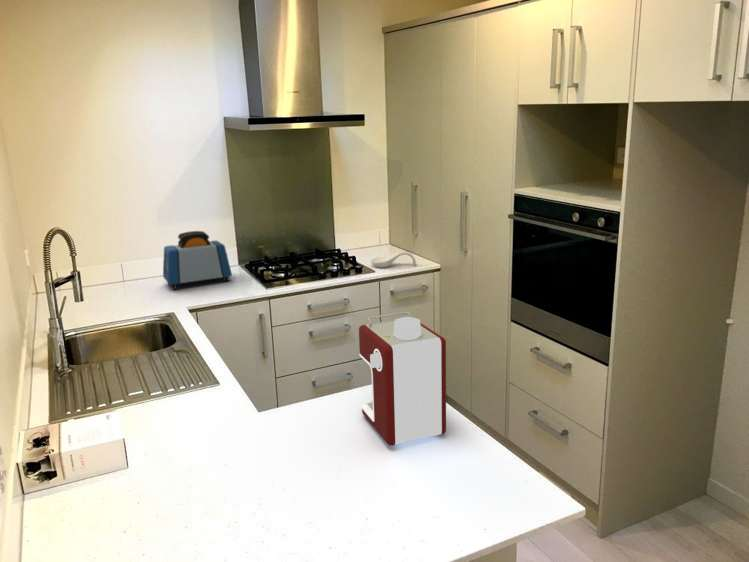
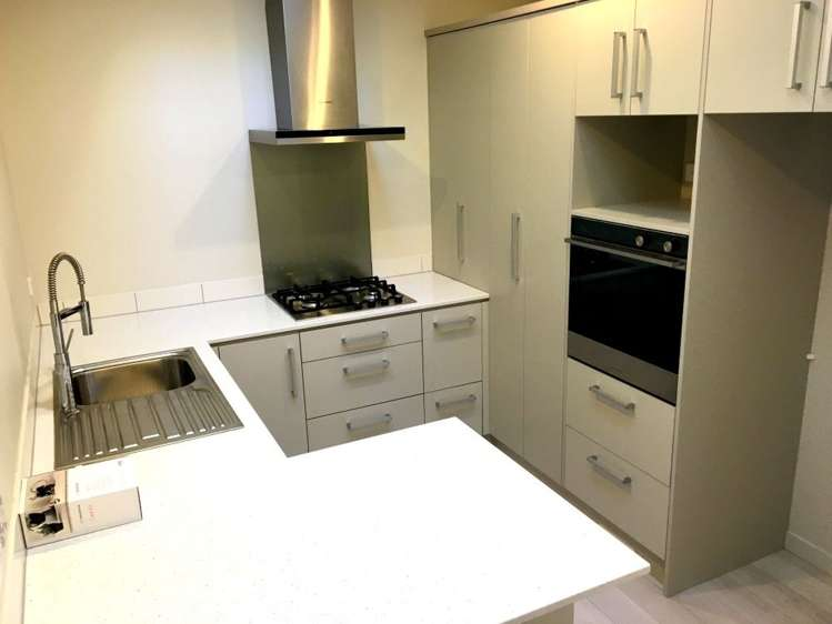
- spoon rest [370,250,417,269]
- toaster [162,230,233,290]
- coffee maker [358,311,447,447]
